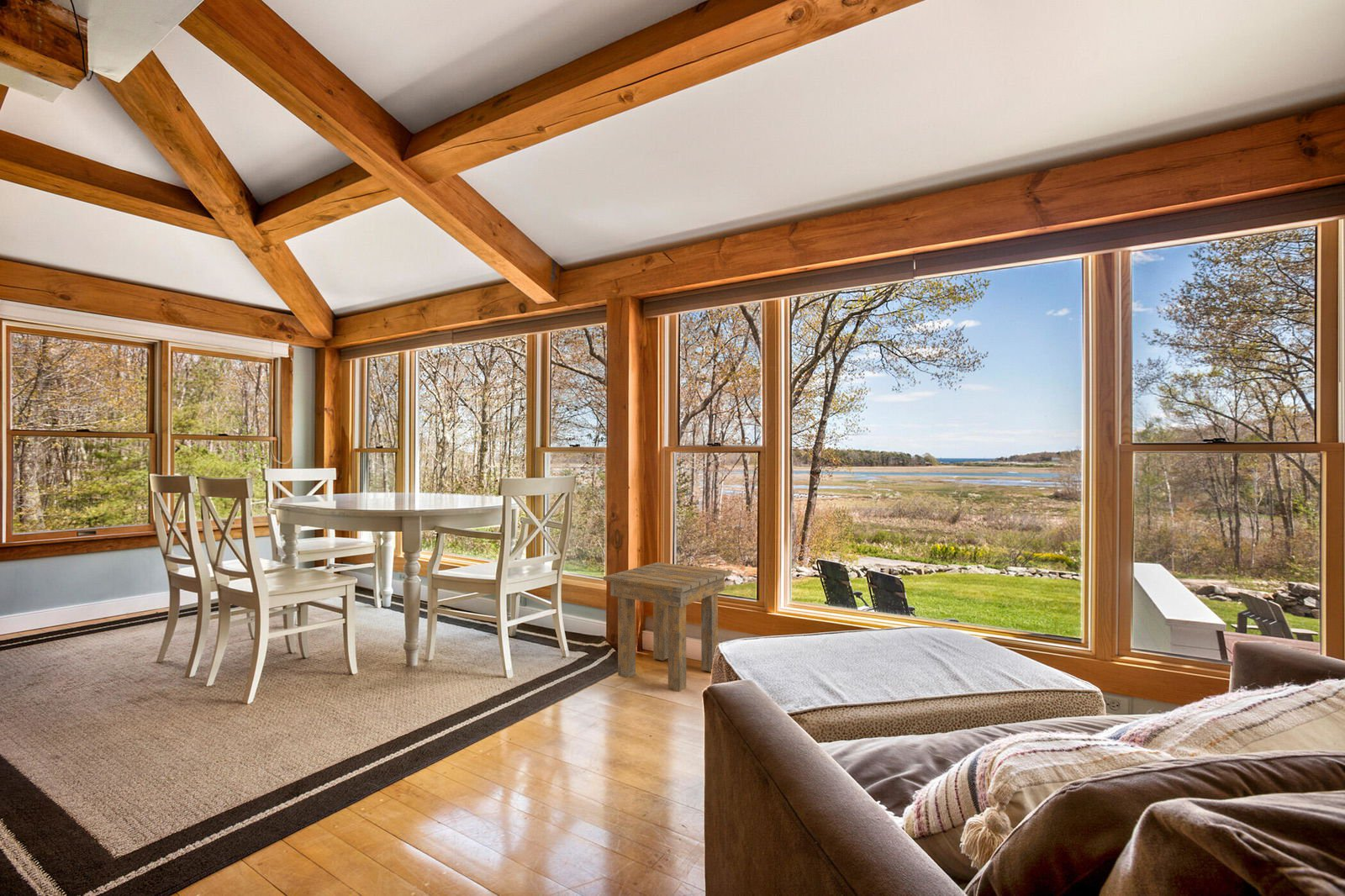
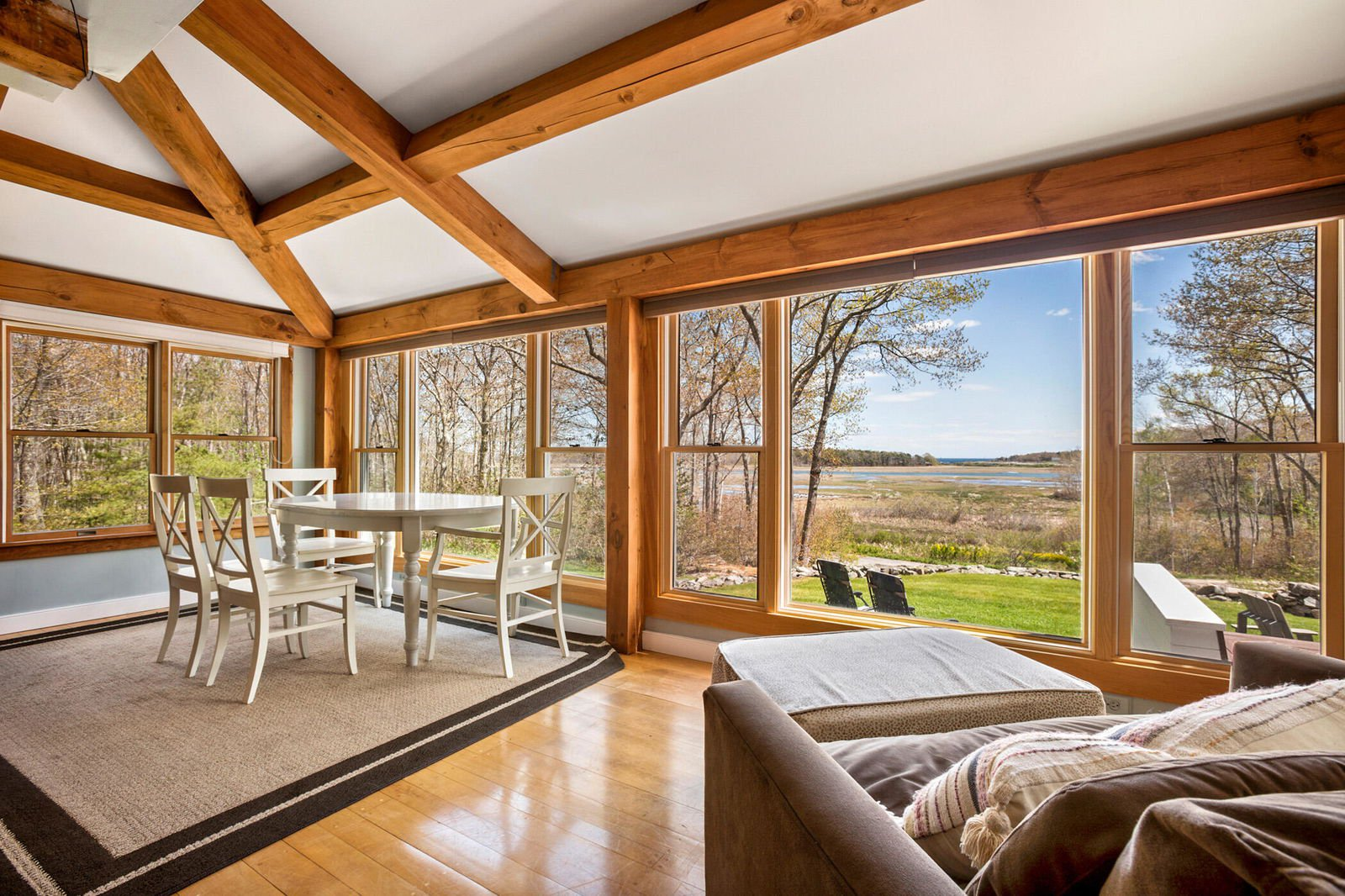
- side table [603,561,732,693]
